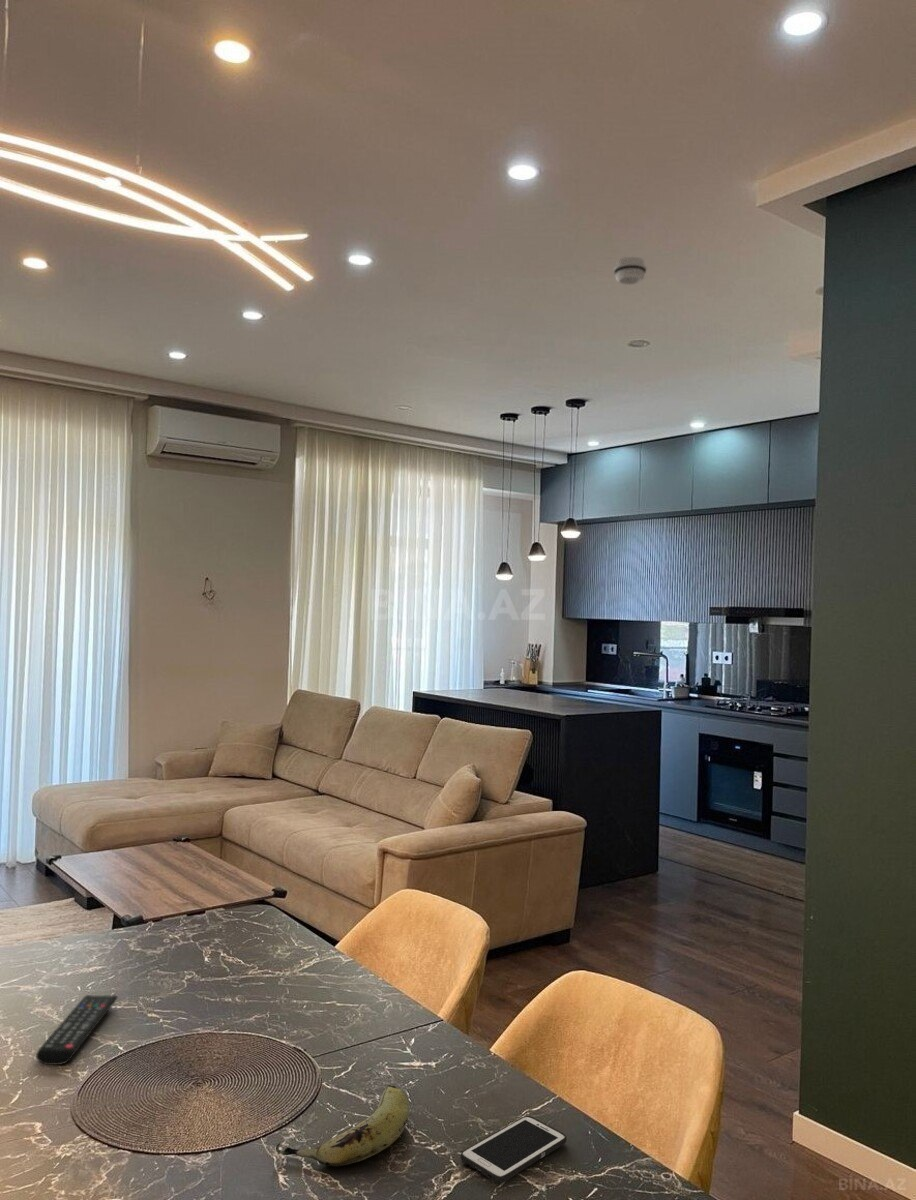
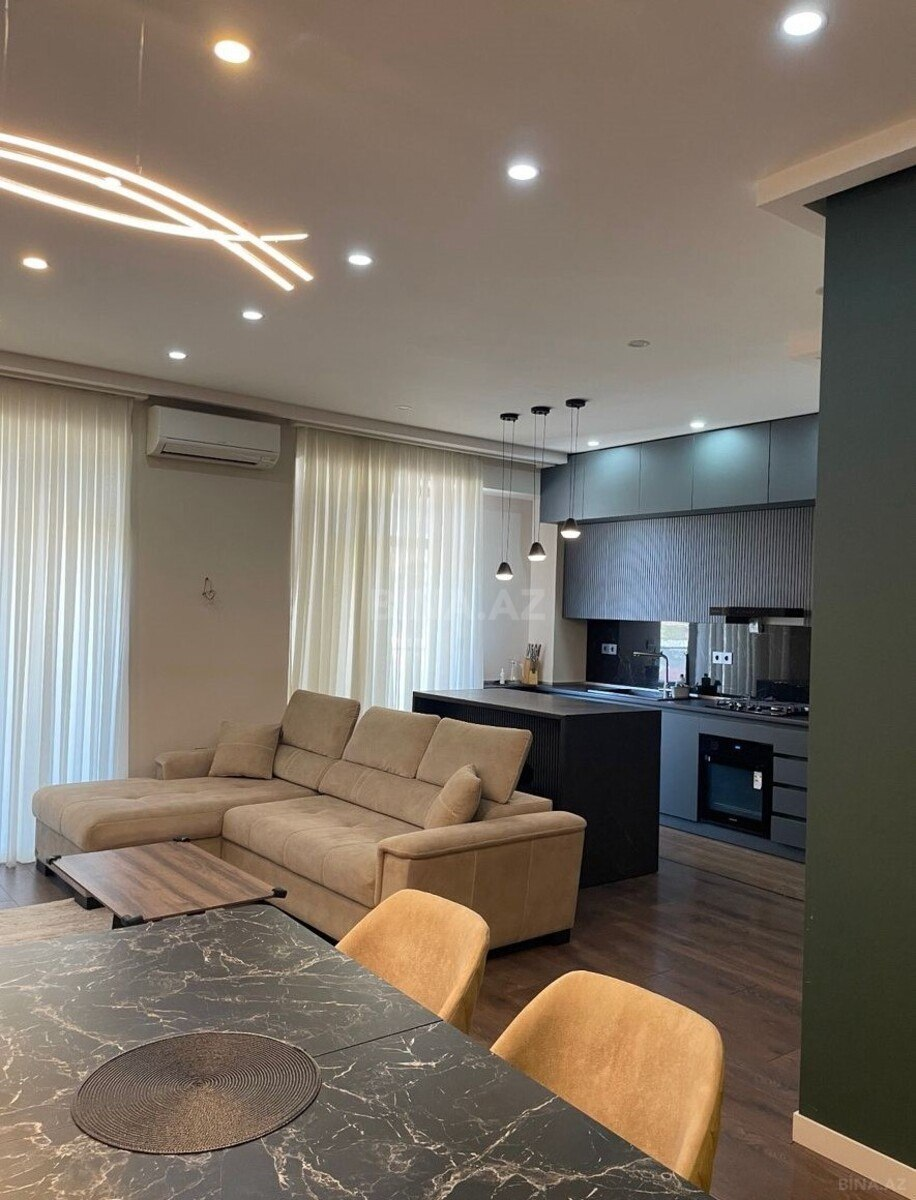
- remote control [35,994,119,1066]
- smoke detector [613,256,648,286]
- cell phone [460,1115,568,1184]
- fruit [275,1084,410,1167]
